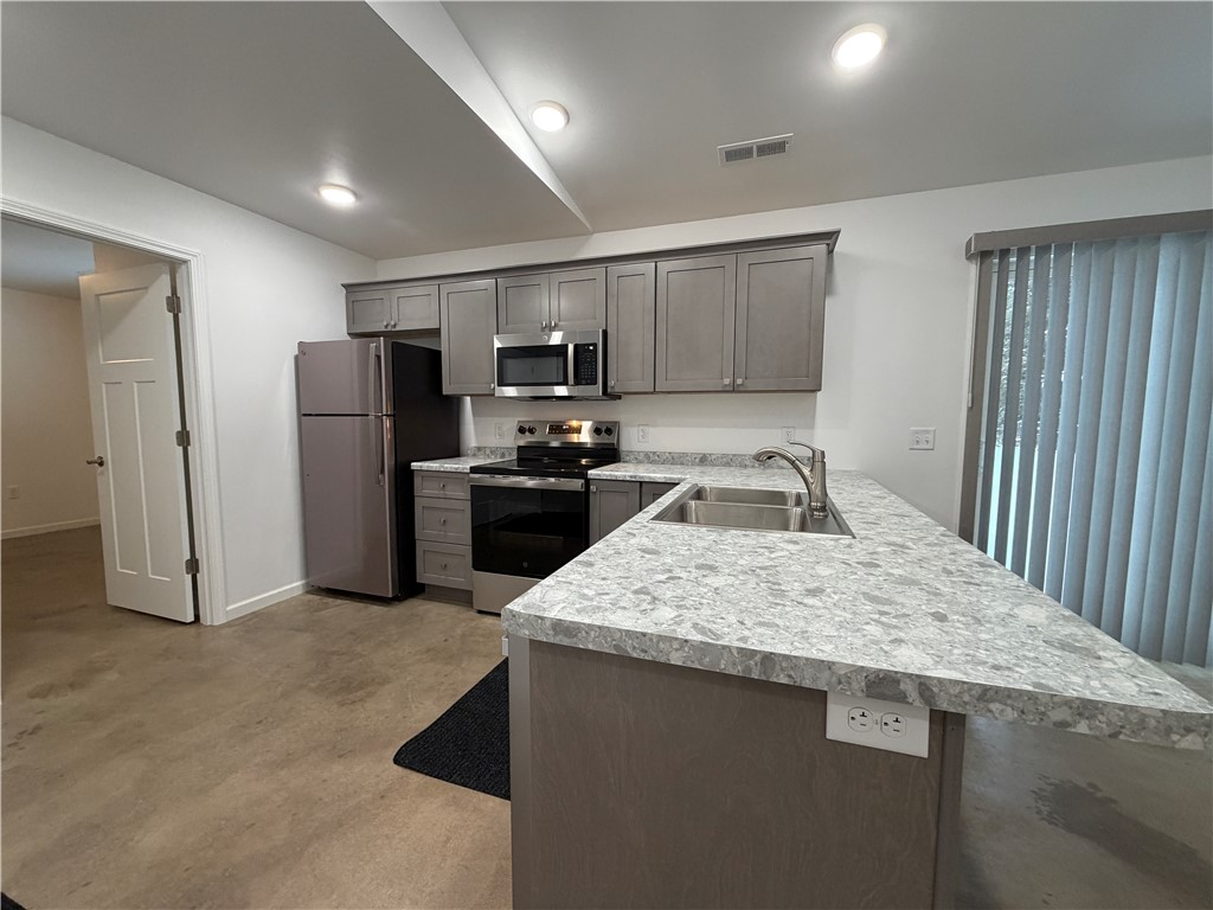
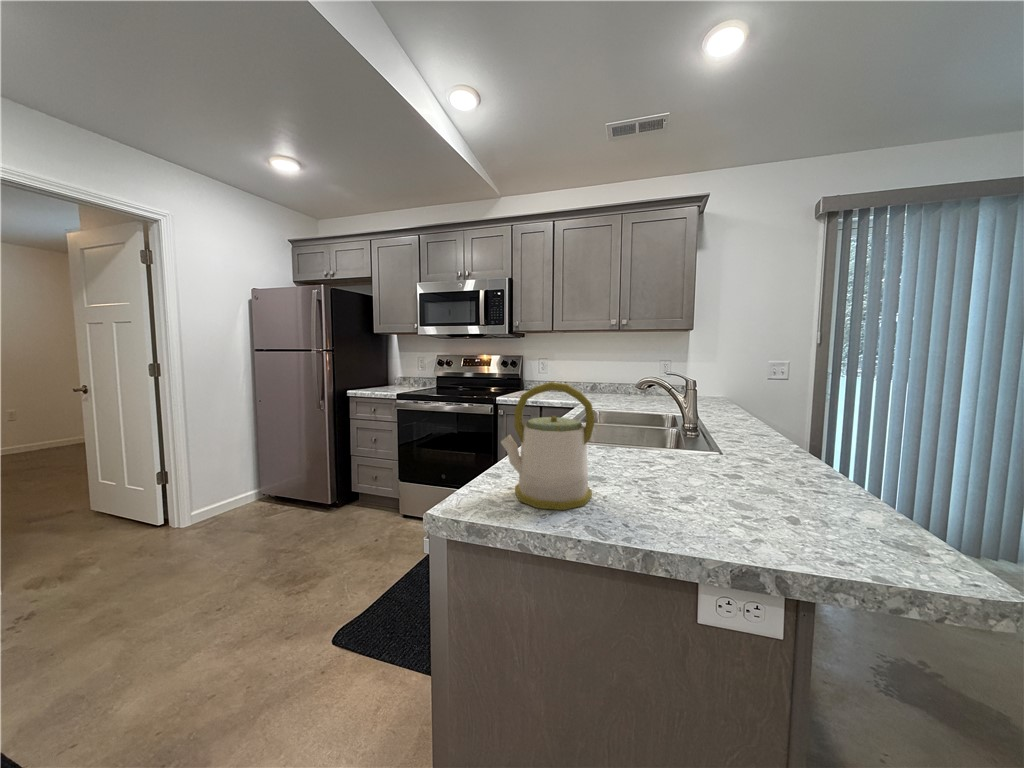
+ kettle [500,381,596,511]
